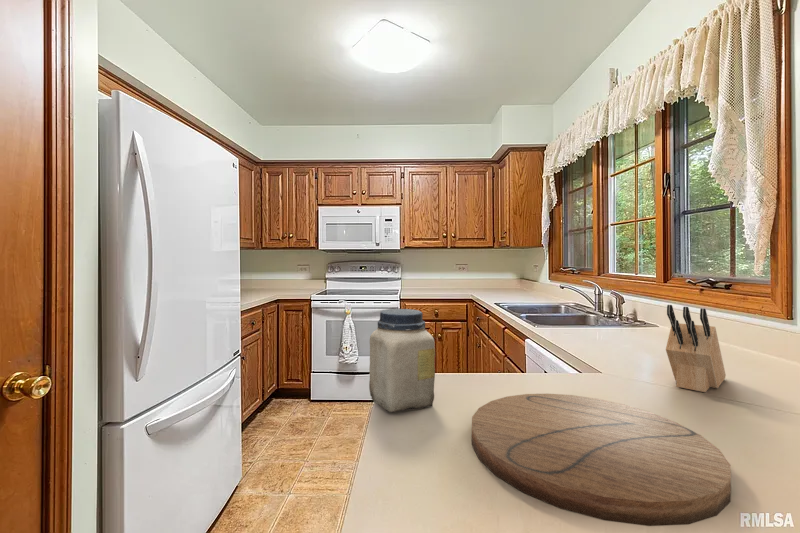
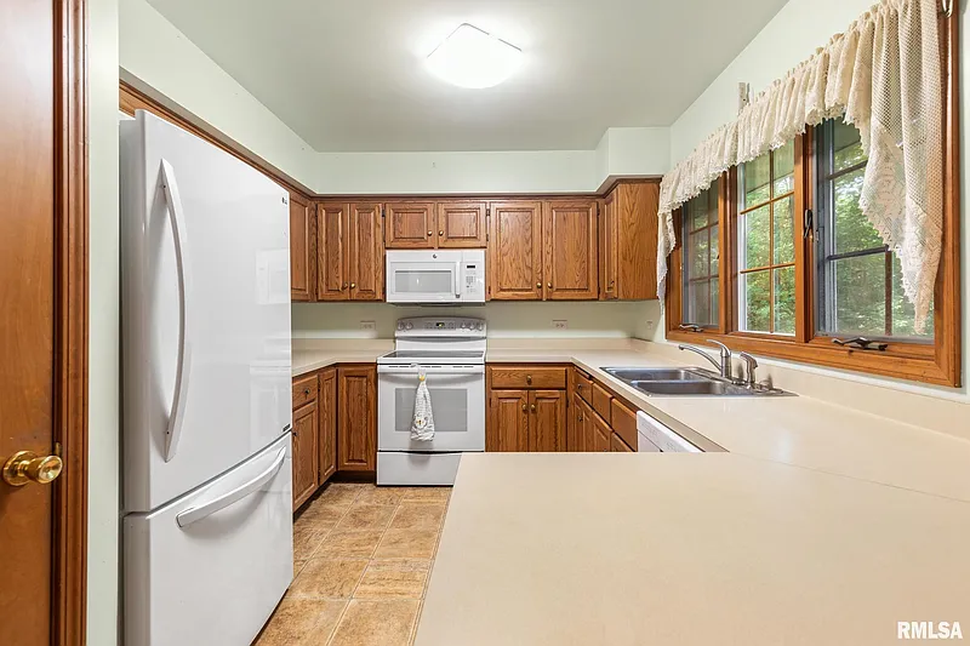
- cutting board [471,393,732,527]
- knife block [665,304,727,393]
- jar [368,308,436,413]
